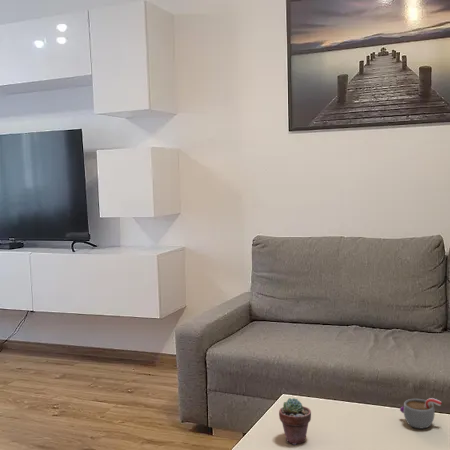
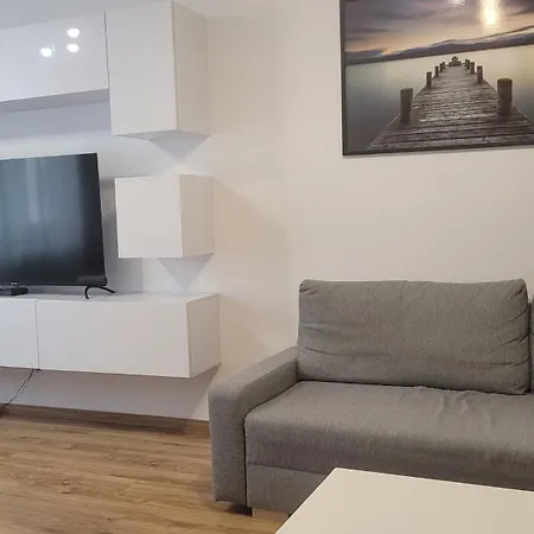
- mug [399,397,443,430]
- potted succulent [278,397,312,446]
